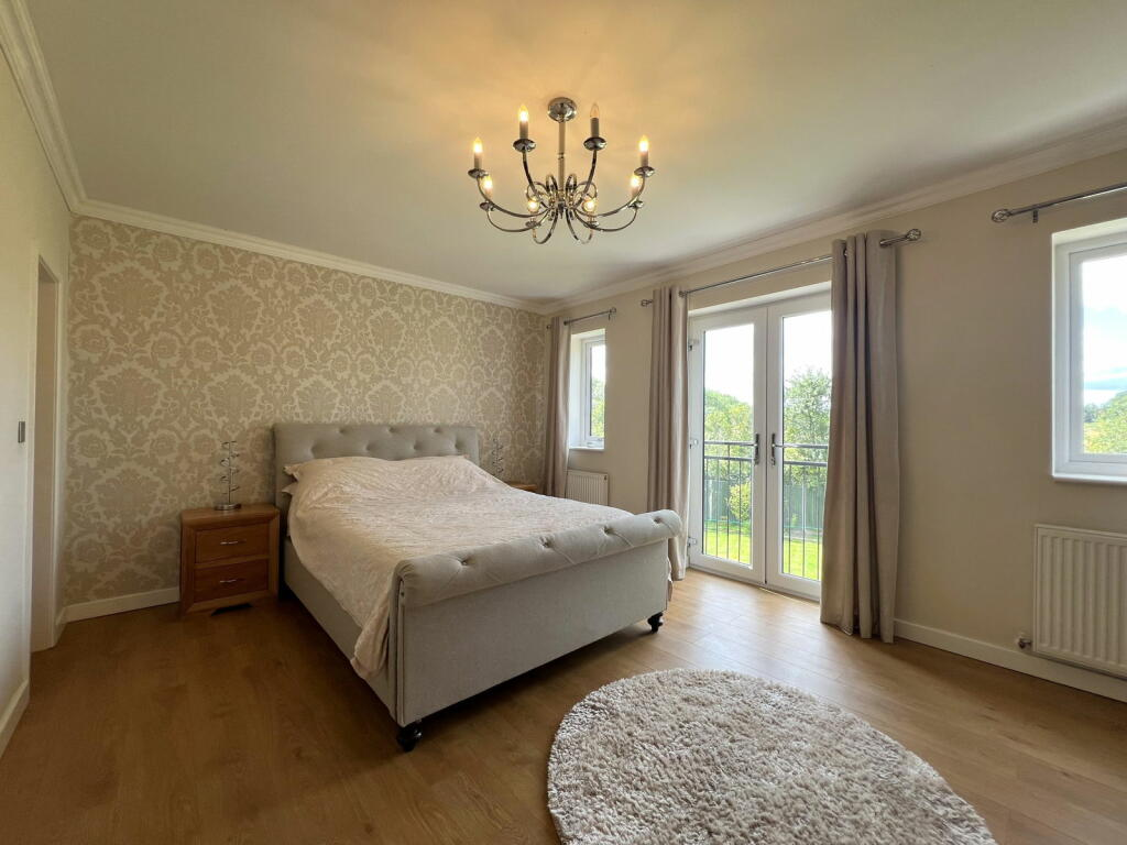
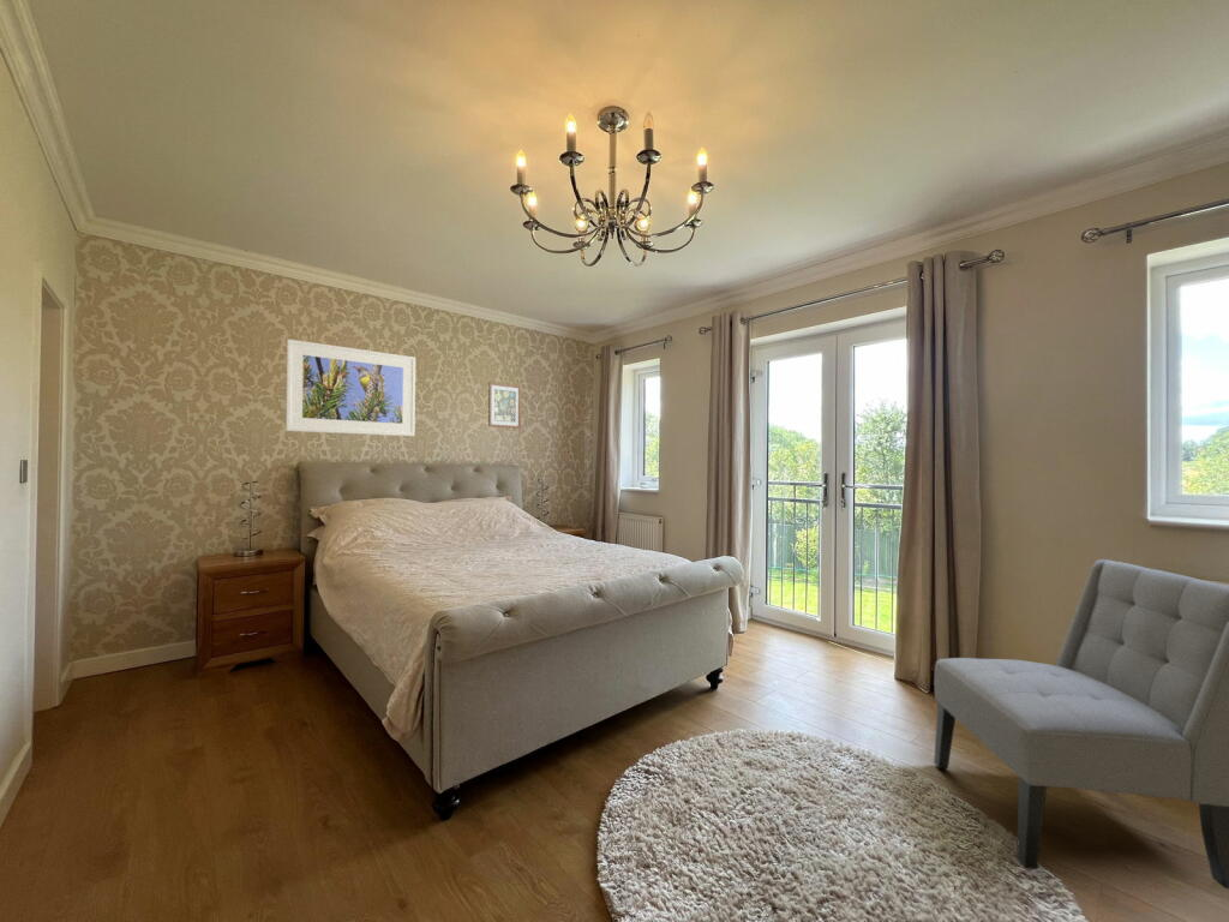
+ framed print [284,337,416,437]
+ chair [933,558,1229,890]
+ wall art [487,382,522,430]
